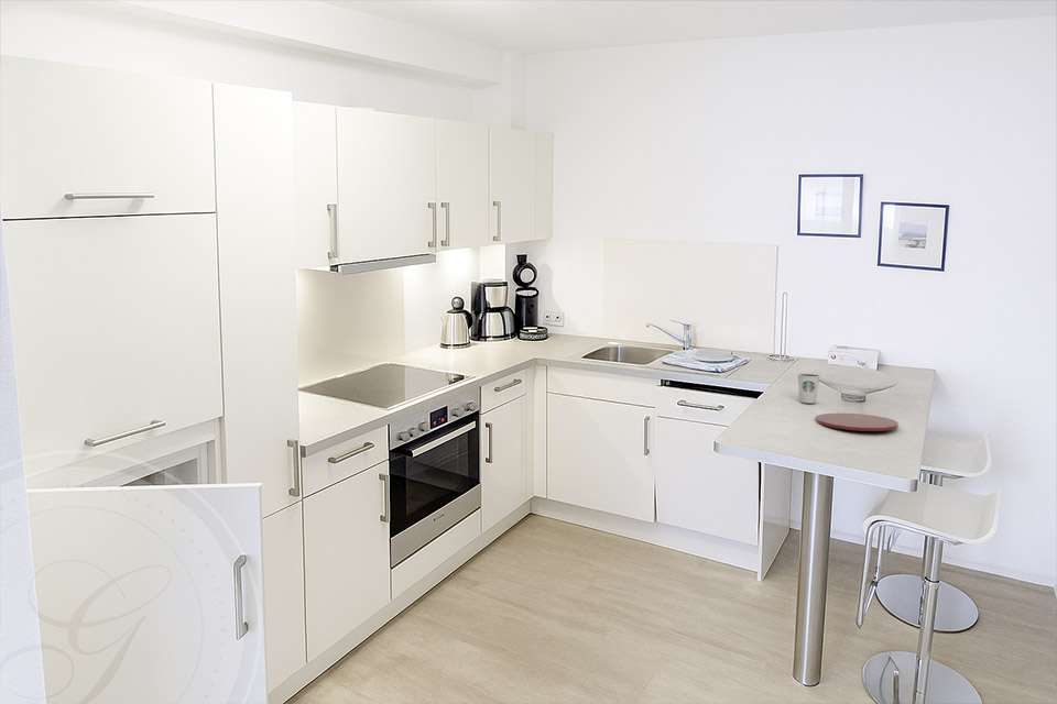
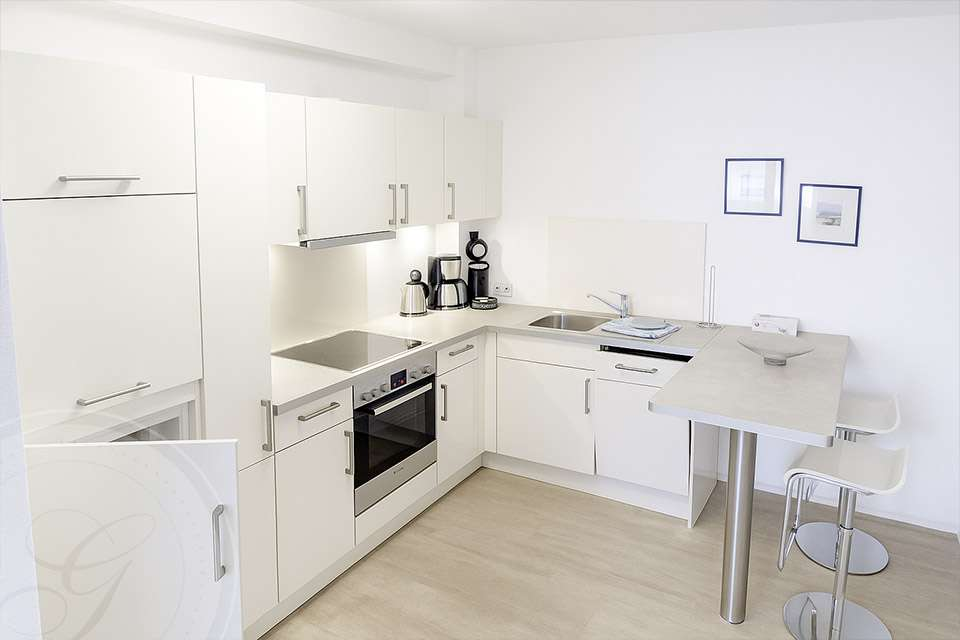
- dixie cup [796,373,821,404]
- plate [815,413,900,432]
